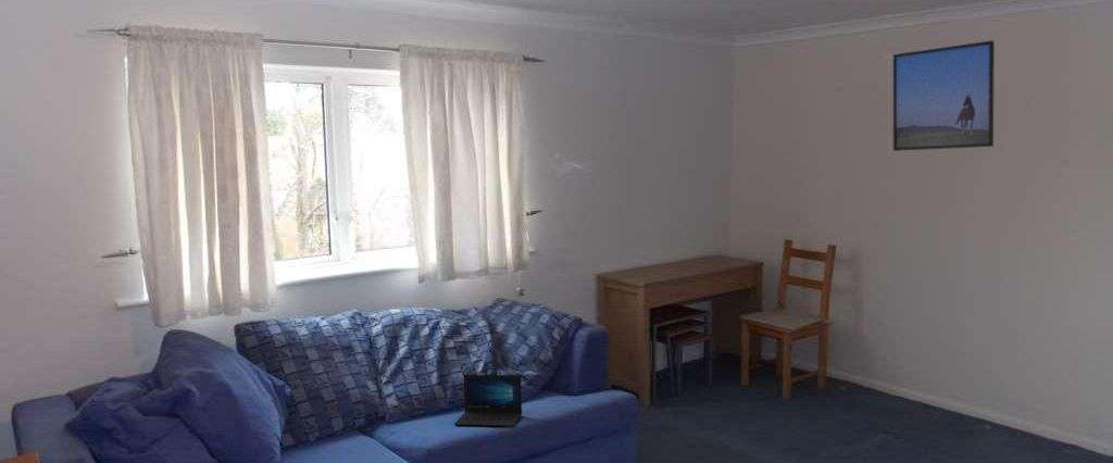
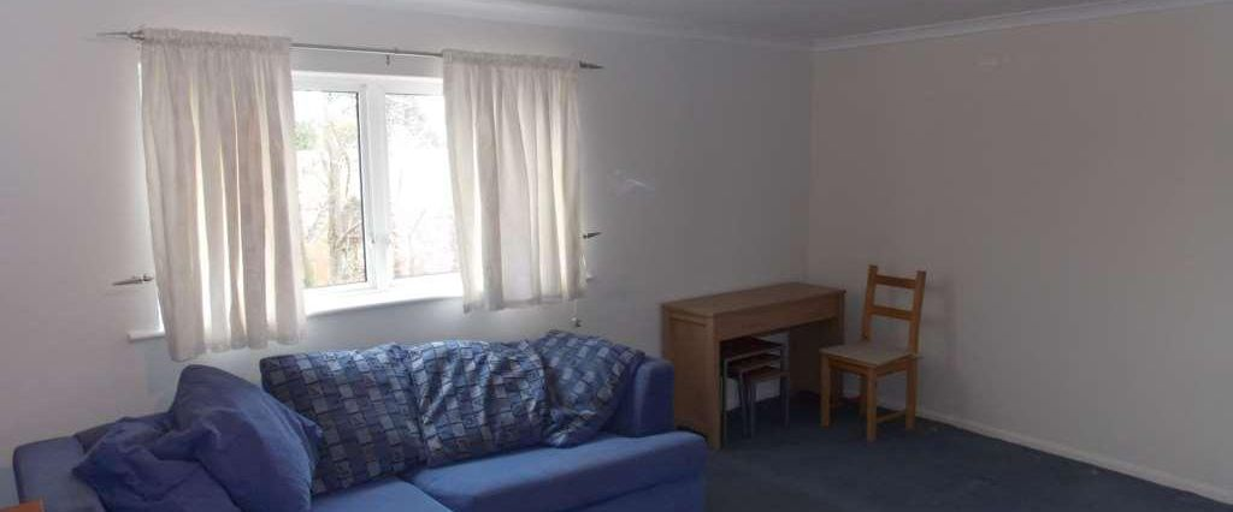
- laptop [453,374,523,427]
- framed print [892,39,996,152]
